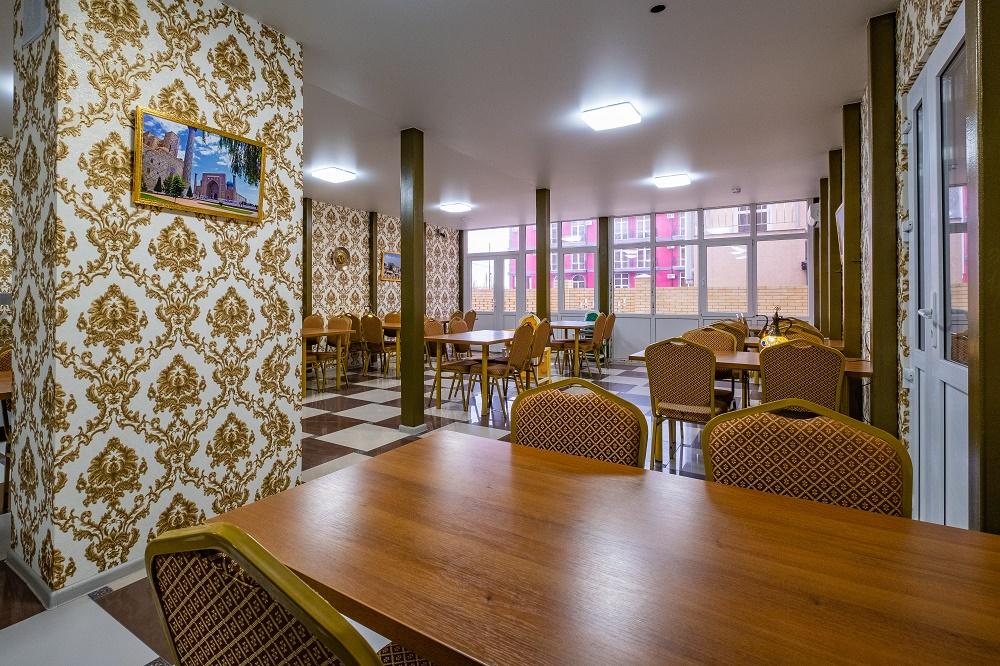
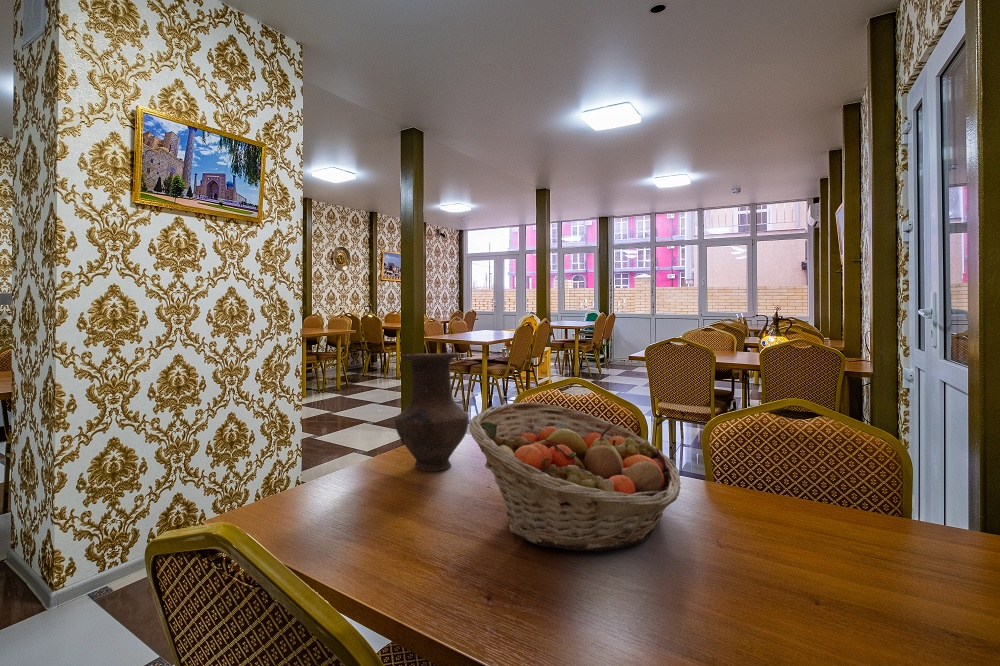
+ vase [394,352,470,472]
+ fruit basket [468,401,682,552]
